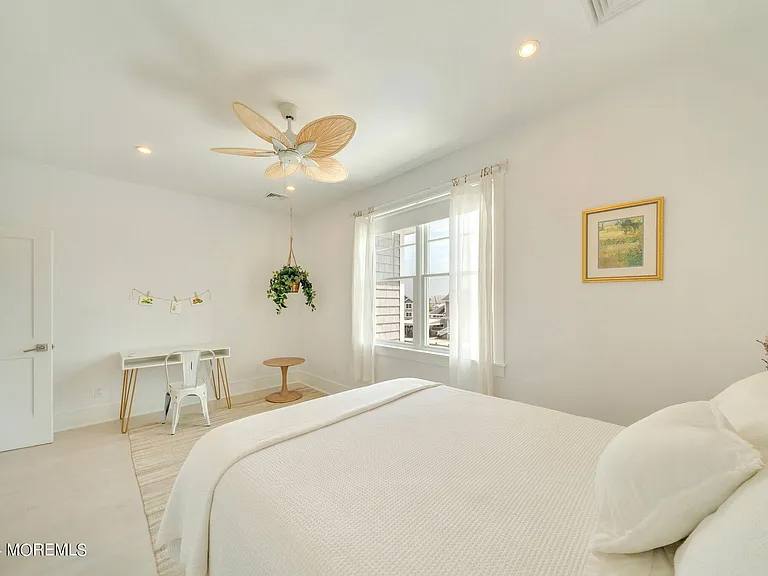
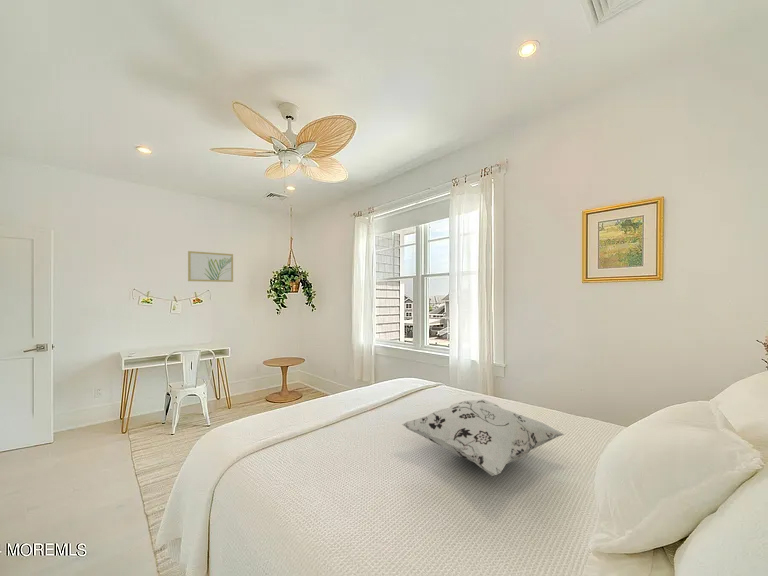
+ wall art [187,250,234,283]
+ decorative pillow [401,398,566,477]
